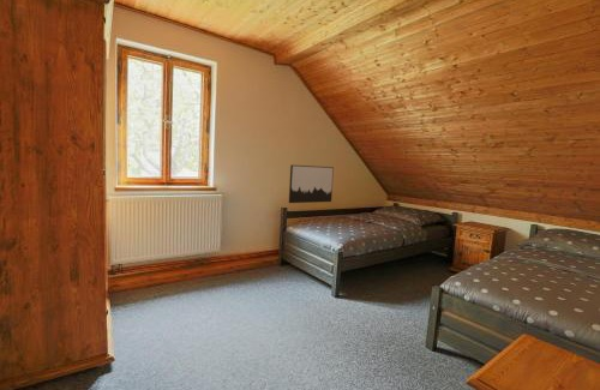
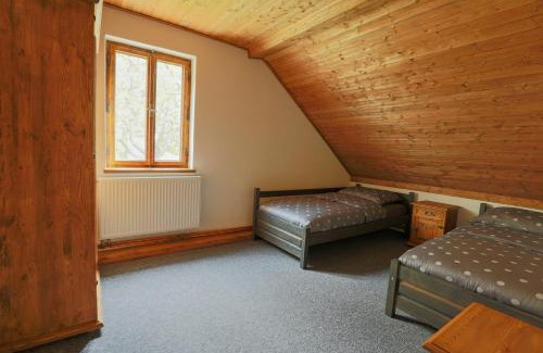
- wall art [288,164,335,204]
